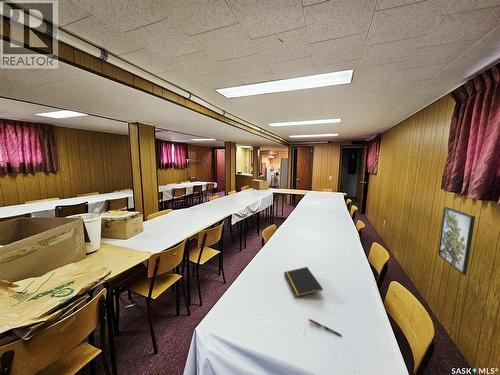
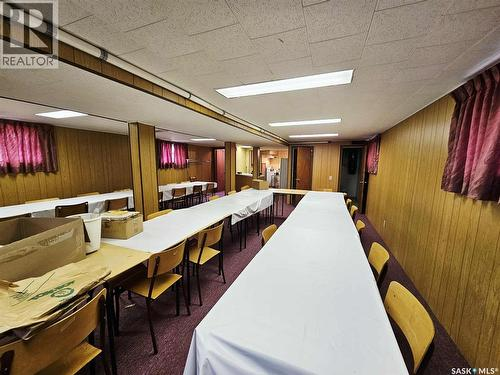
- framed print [437,206,476,276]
- notepad [283,266,324,298]
- pen [308,318,342,337]
